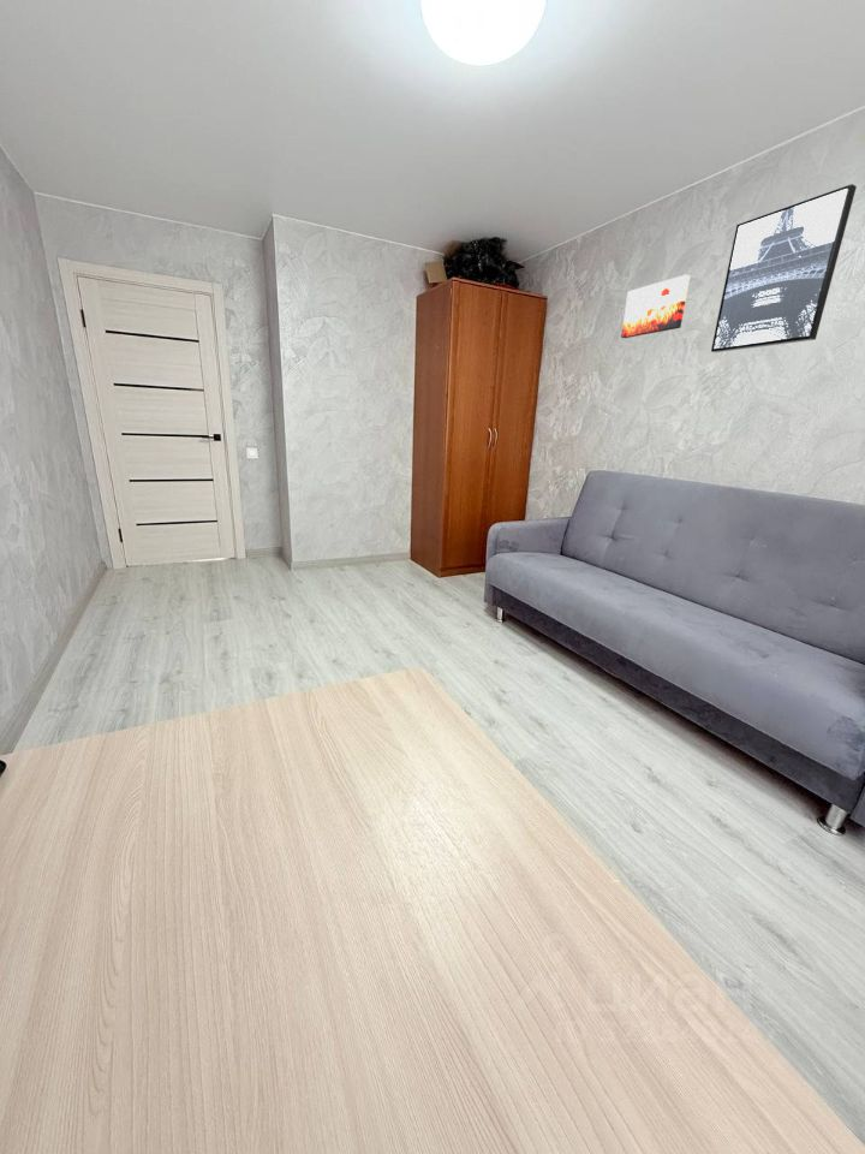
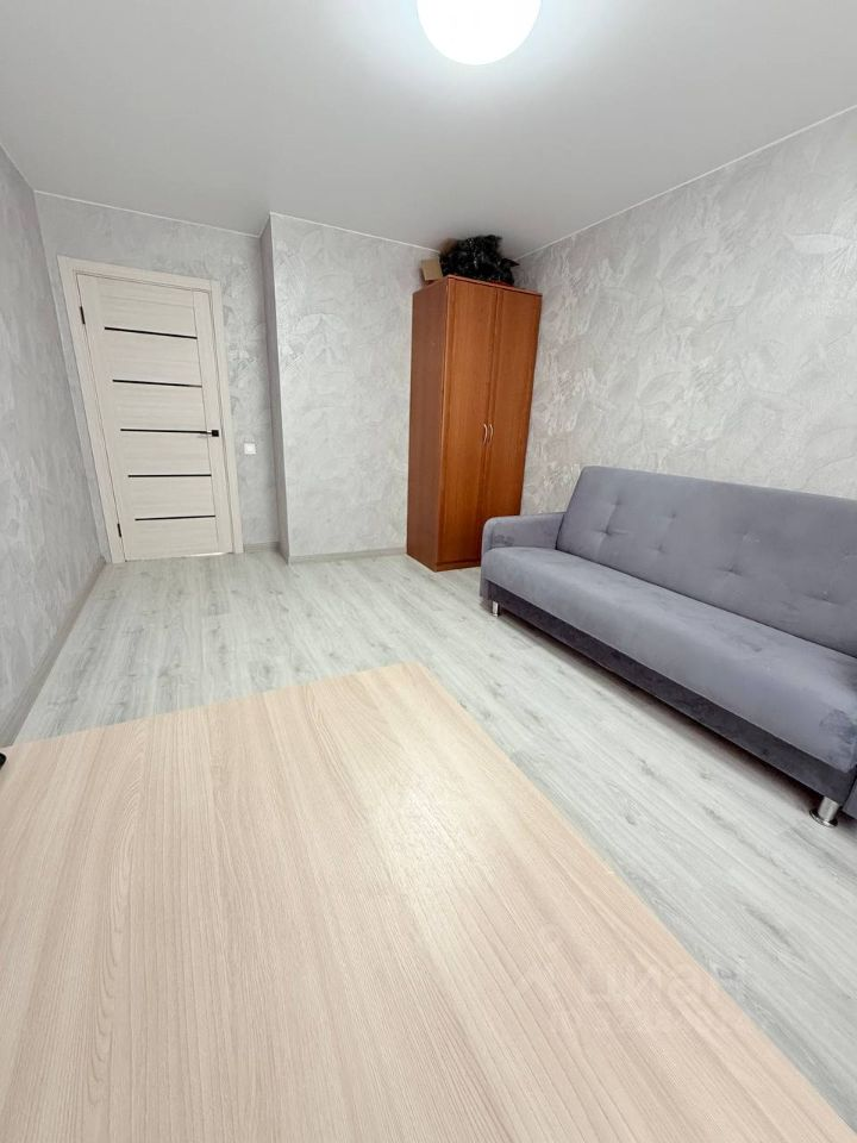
- wall art [710,183,858,353]
- wall art [620,274,691,339]
